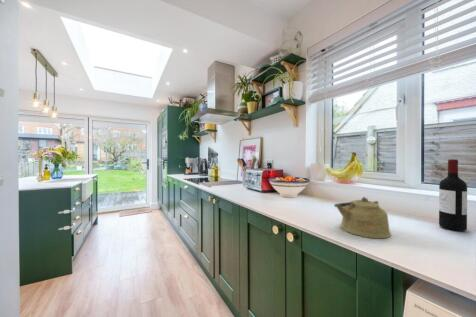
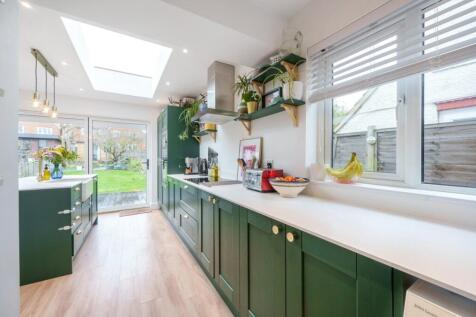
- wine bottle [438,158,468,232]
- kettle [333,196,392,239]
